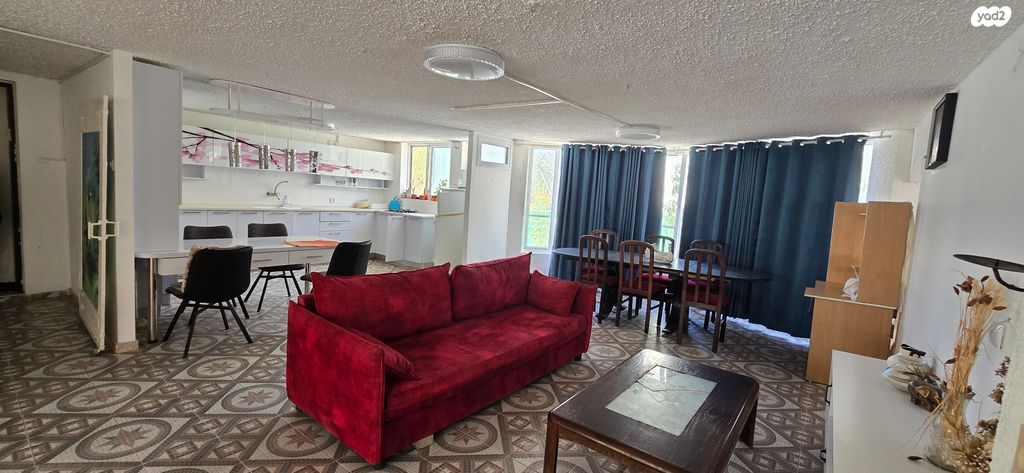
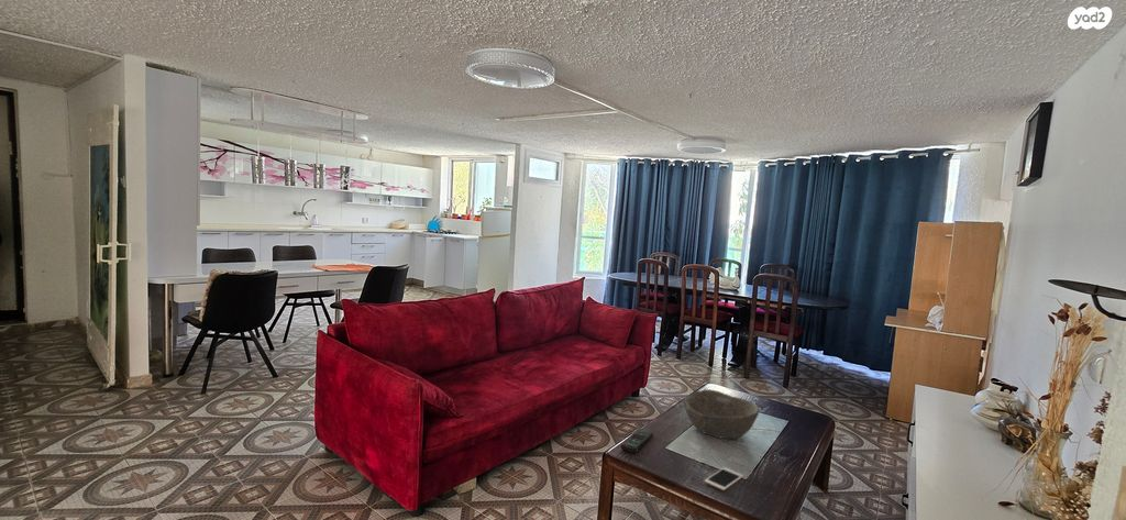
+ cell phone [704,466,744,491]
+ bowl [682,388,761,440]
+ remote control [619,427,654,453]
